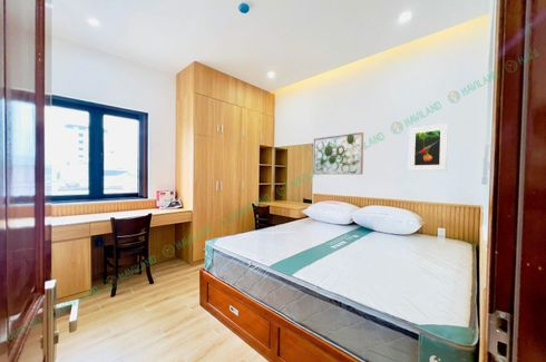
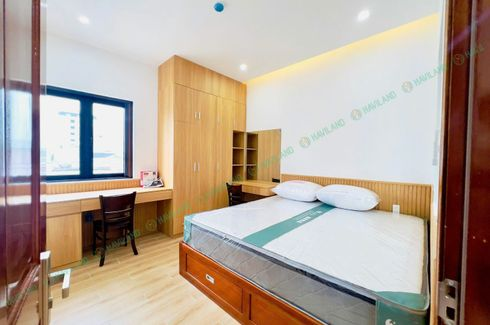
- wall art [312,131,364,175]
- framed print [408,123,449,172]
